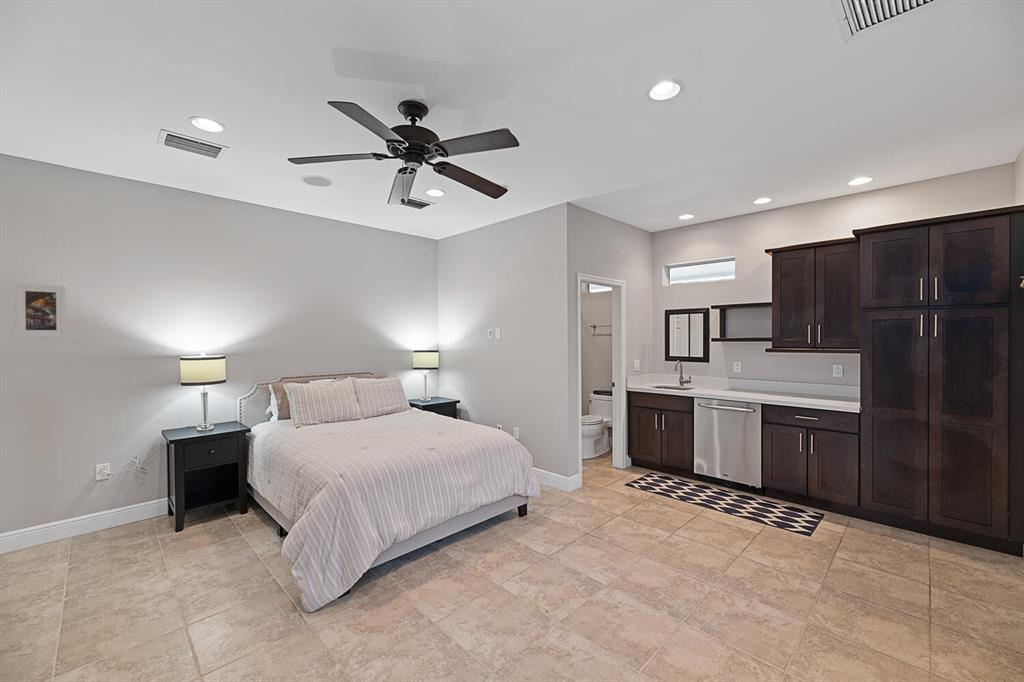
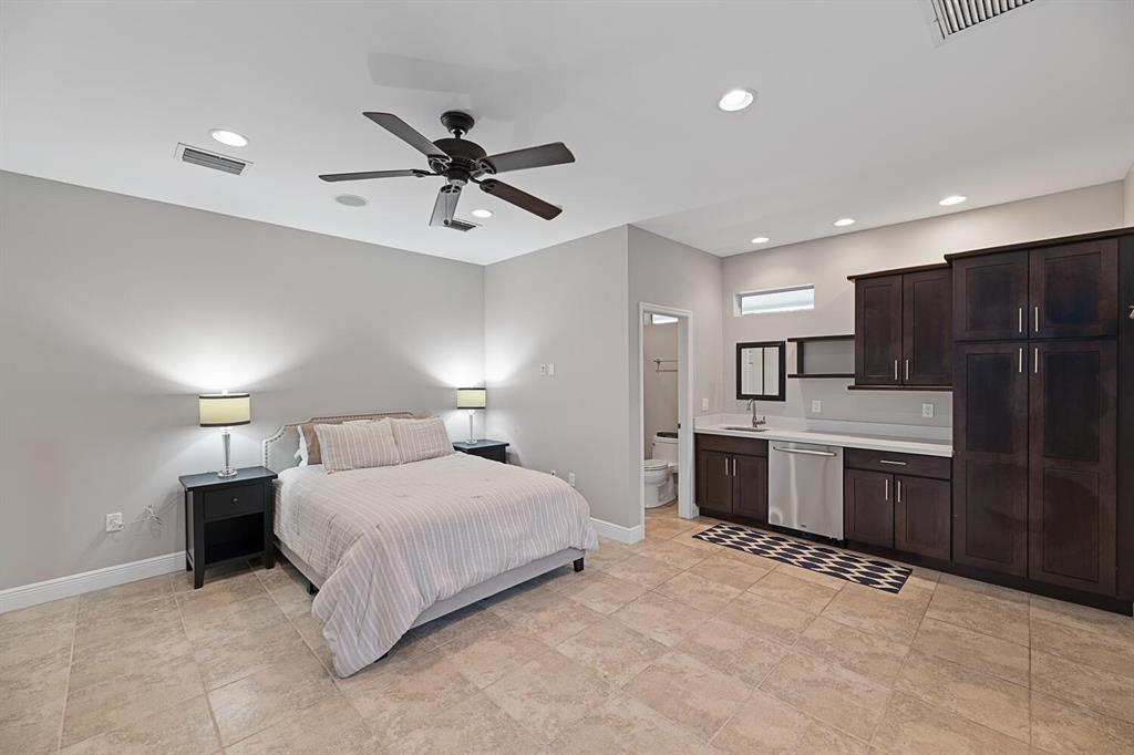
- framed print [14,283,67,338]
